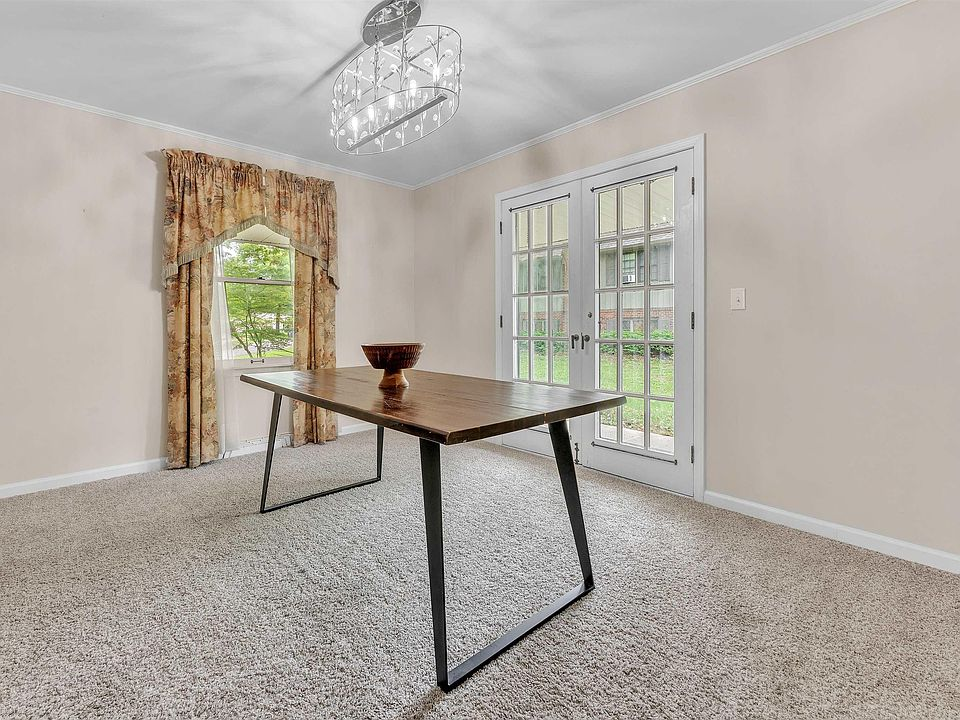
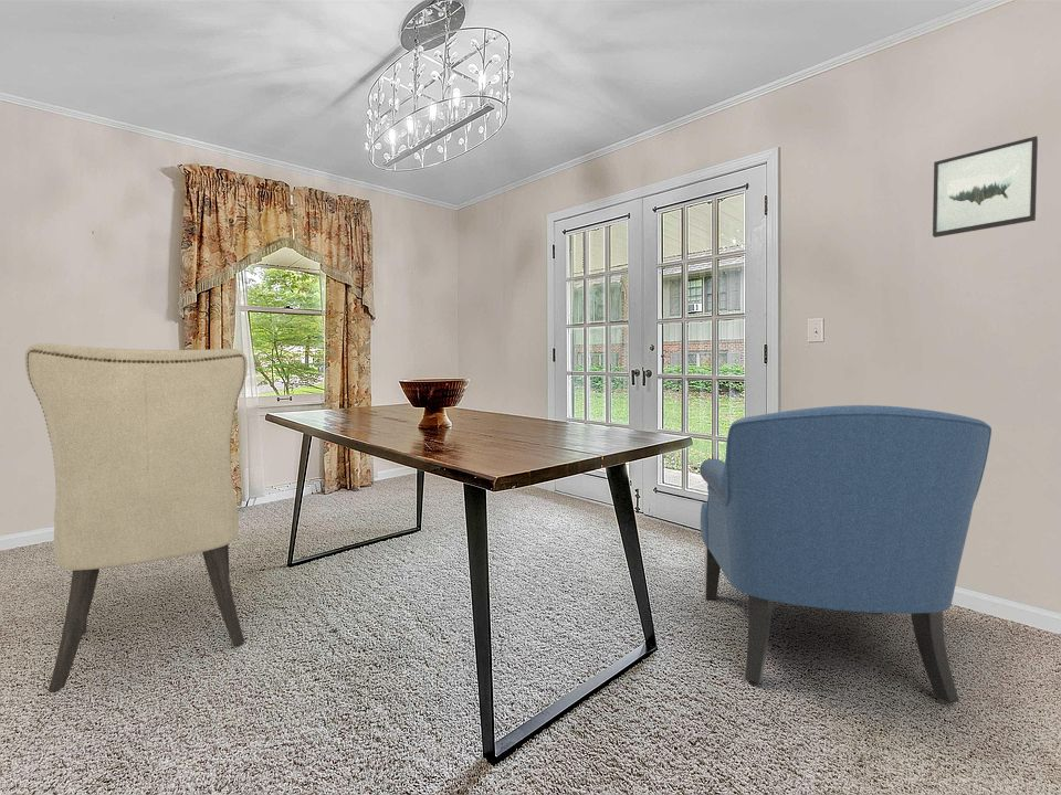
+ chair [23,342,249,695]
+ wall art [932,135,1039,239]
+ chair [698,404,992,704]
